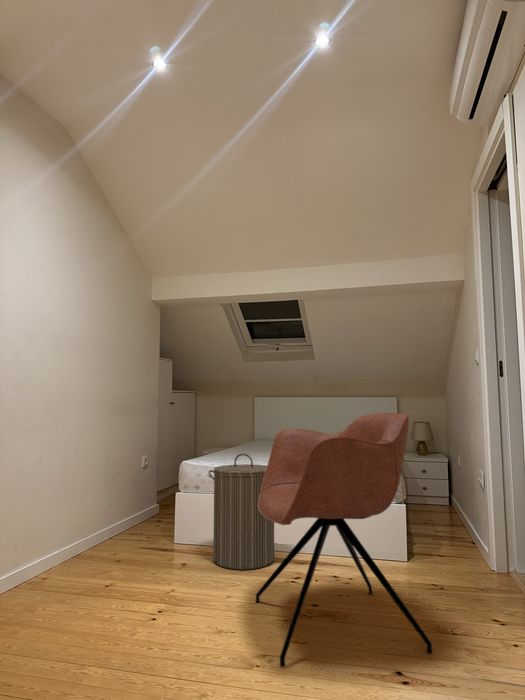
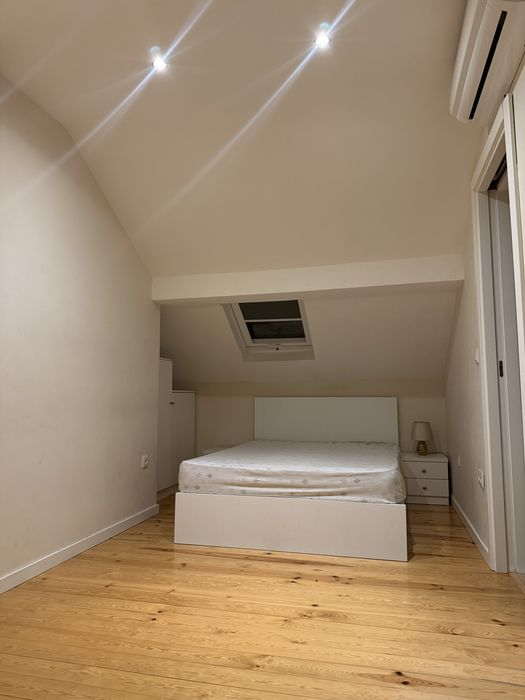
- armchair [255,412,433,668]
- laundry hamper [207,453,275,571]
